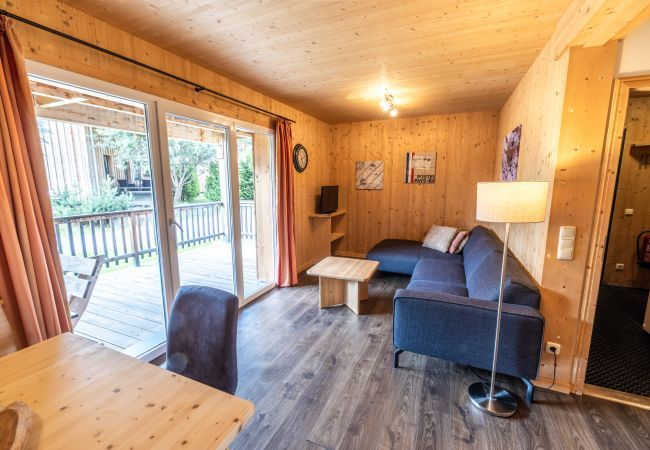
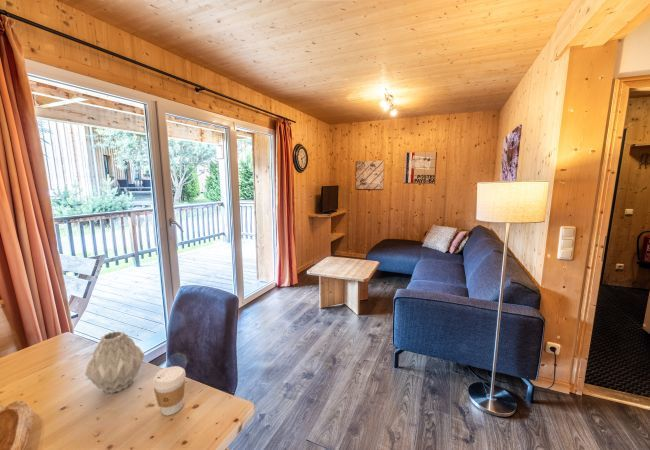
+ vase [84,329,145,394]
+ coffee cup [152,365,187,416]
